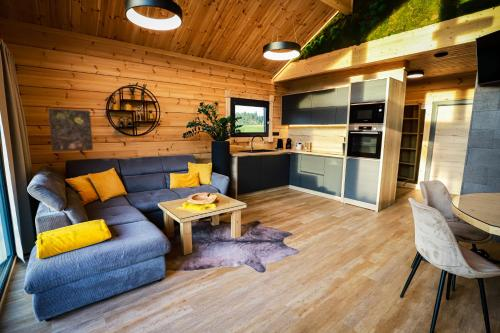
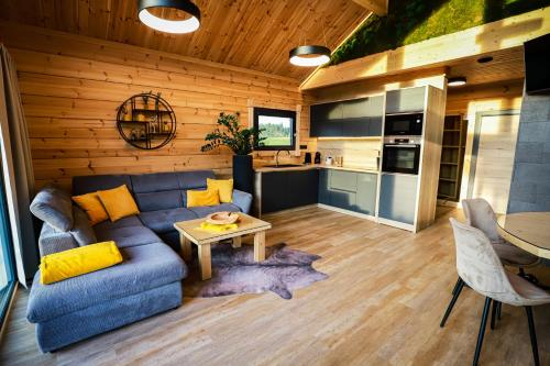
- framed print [47,107,94,152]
